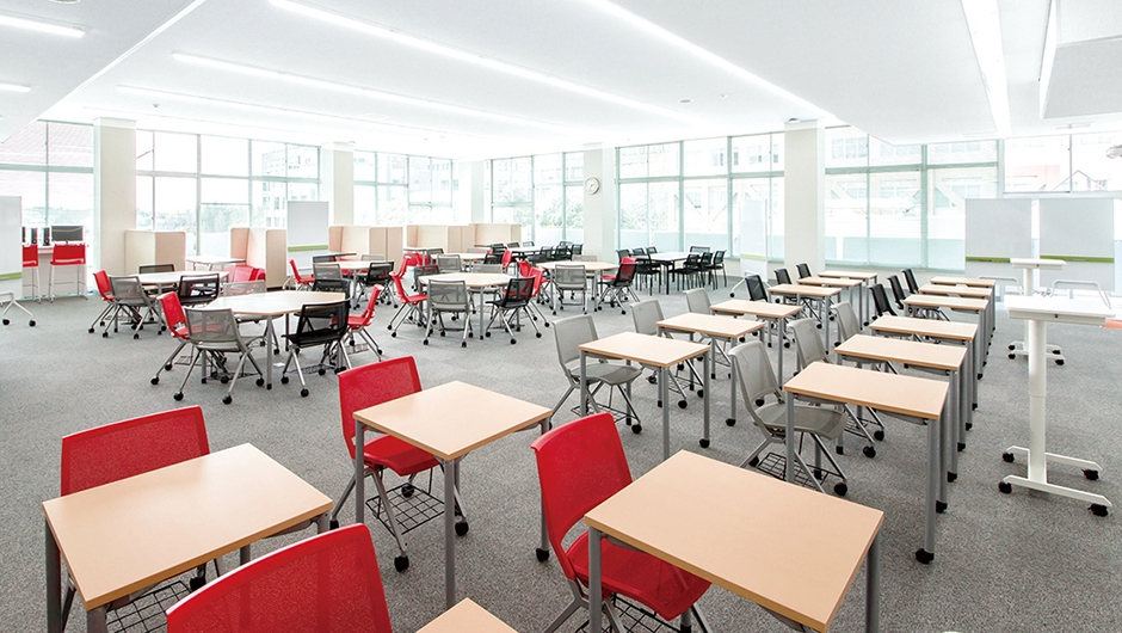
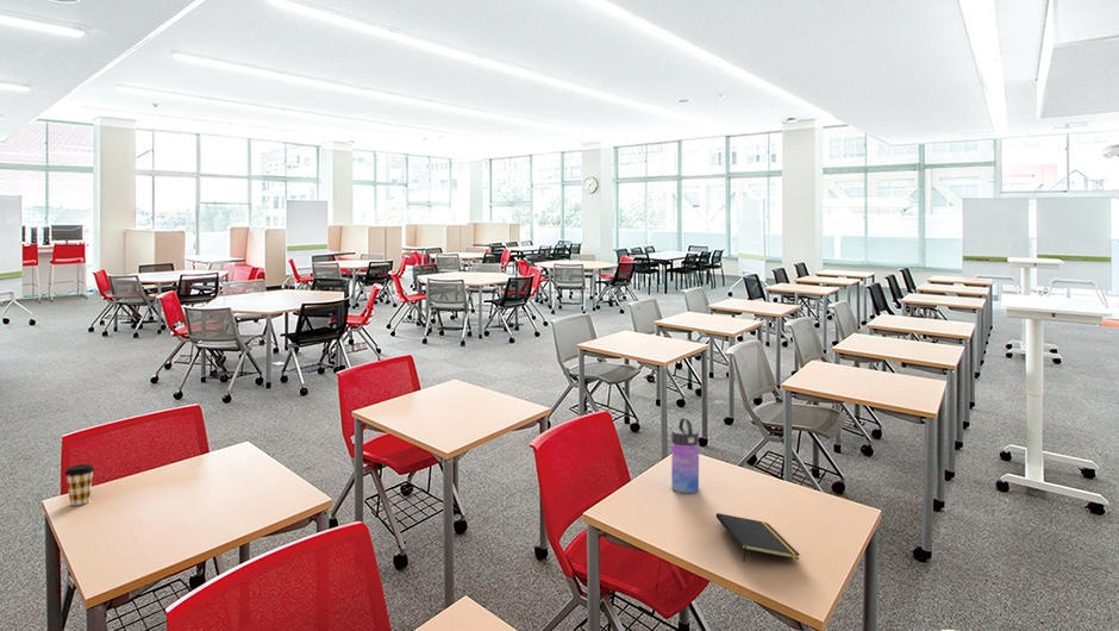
+ coffee cup [63,463,95,506]
+ water bottle [670,417,700,494]
+ notepad [715,512,801,563]
